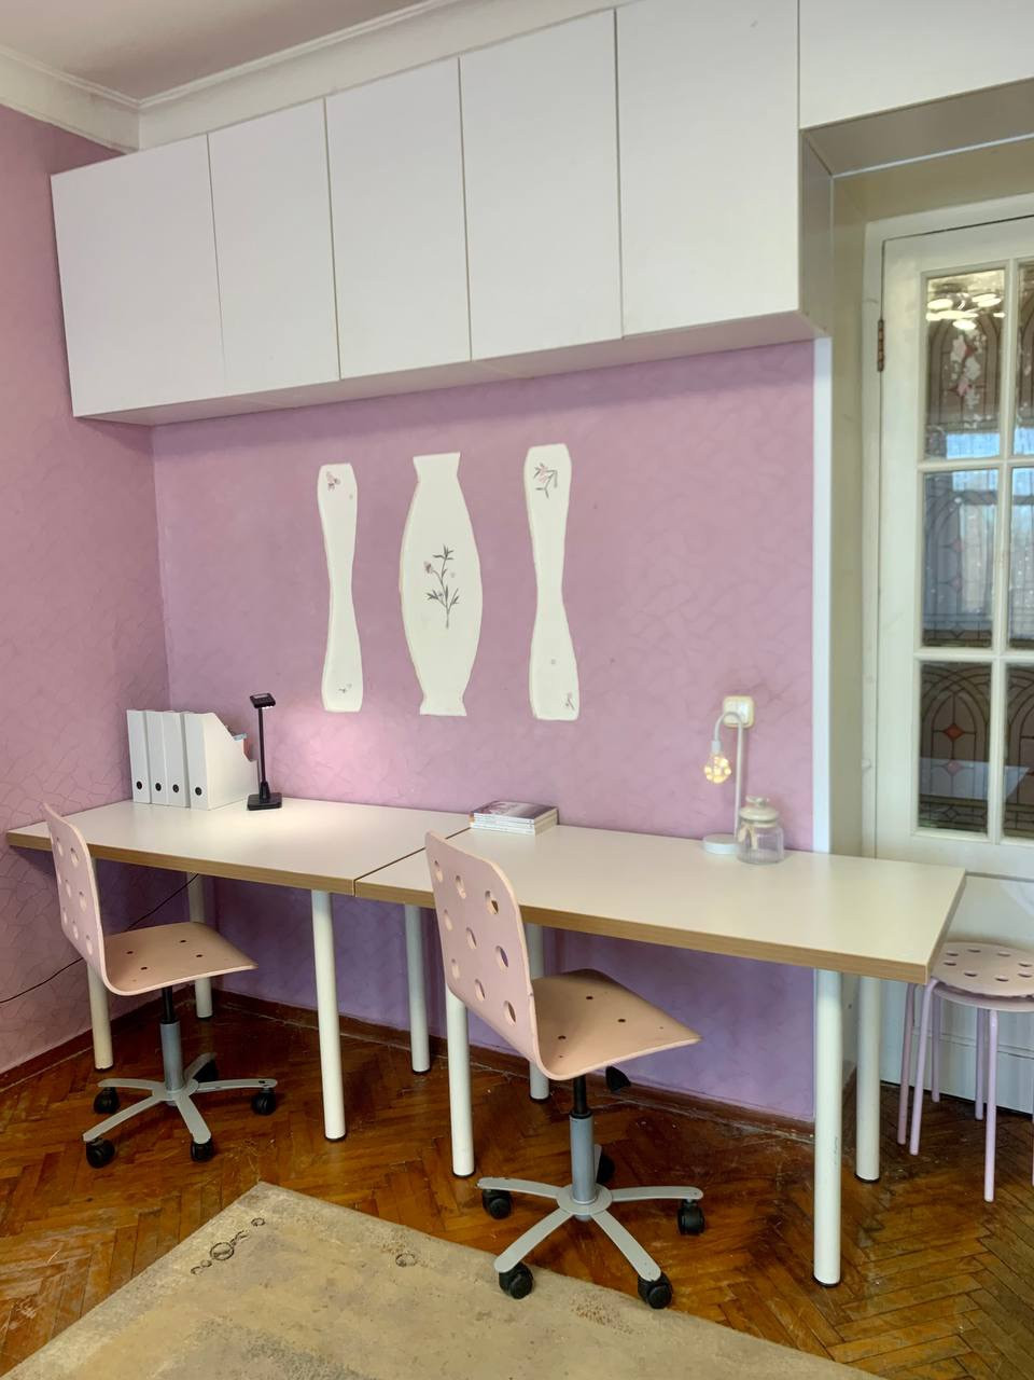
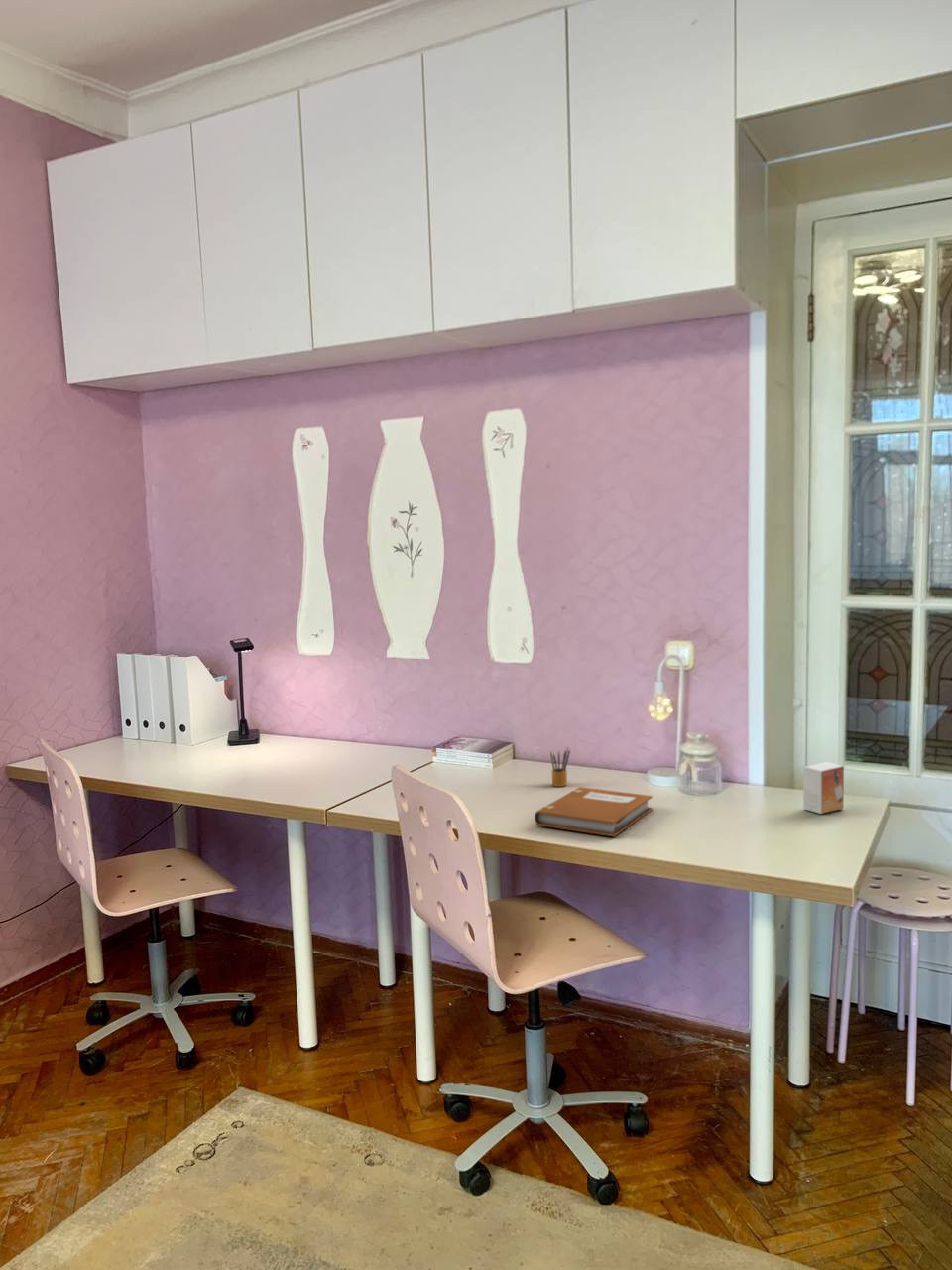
+ notebook [534,786,654,837]
+ pencil box [549,746,571,788]
+ small box [802,761,845,815]
